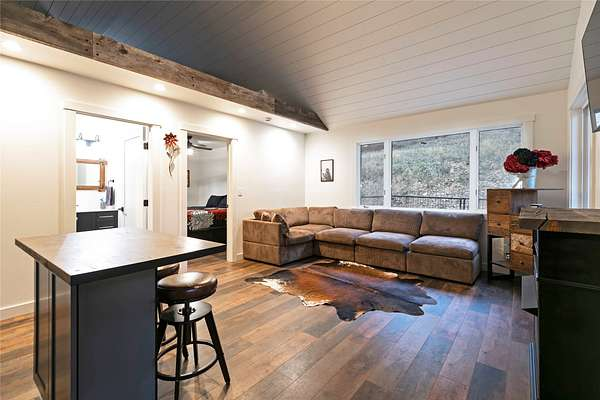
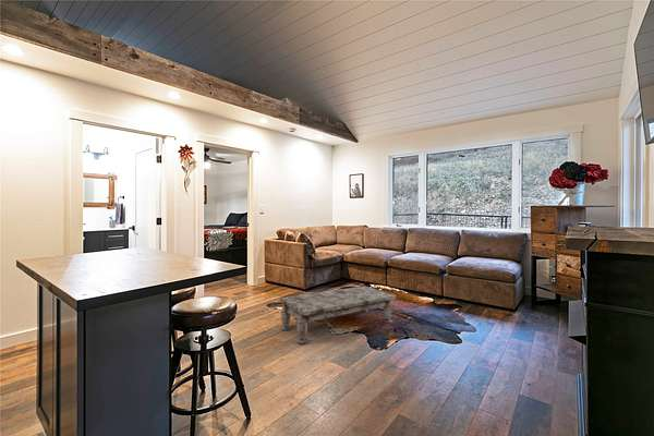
+ coffee table [279,284,398,344]
